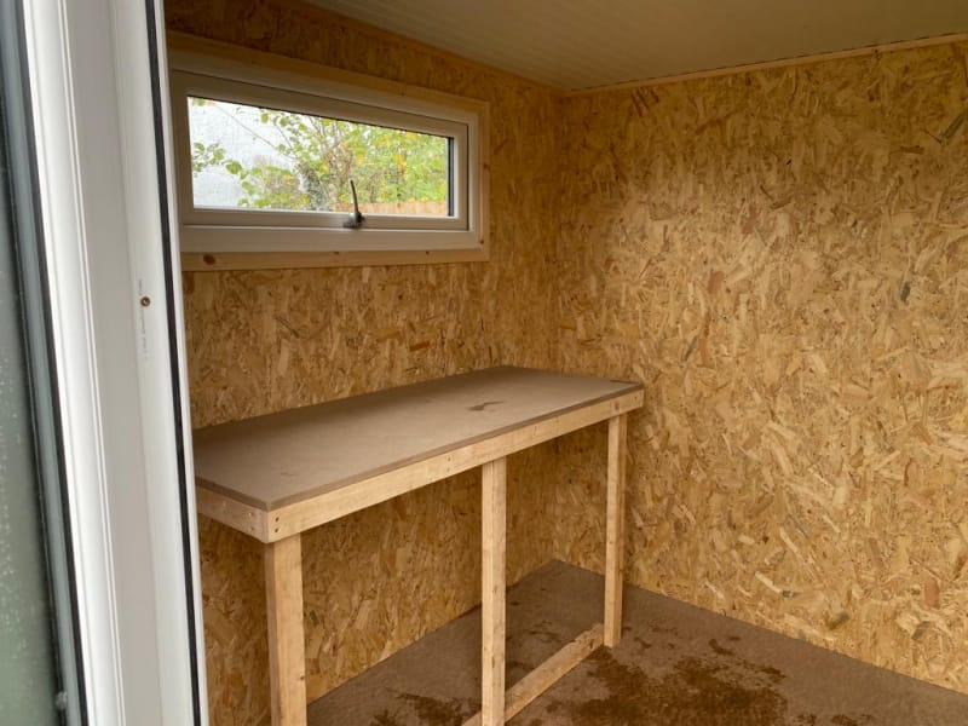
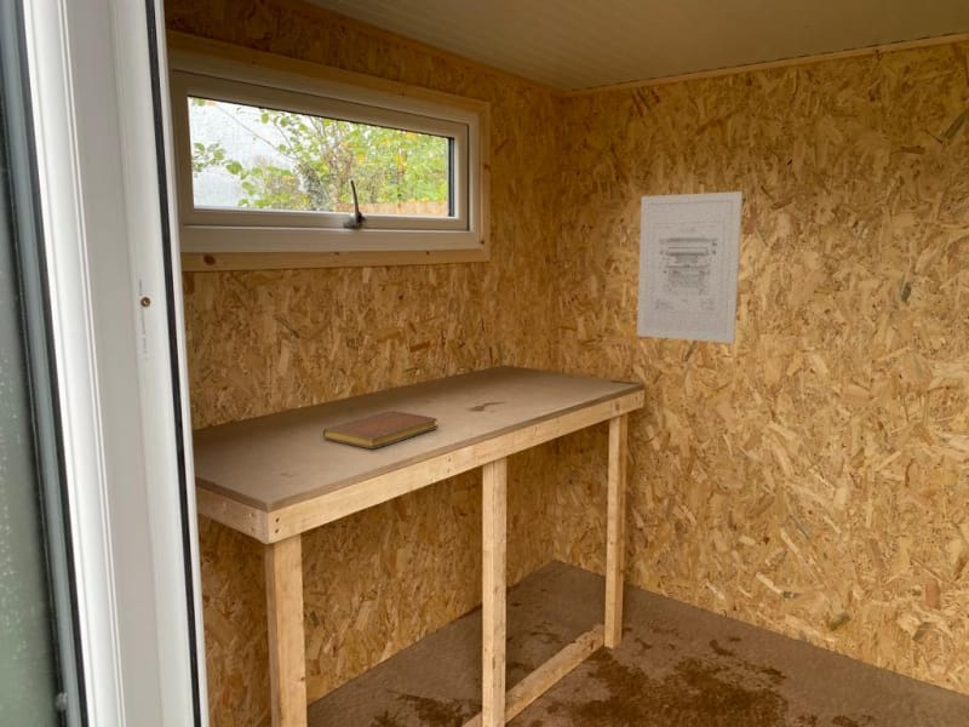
+ wall art [636,190,744,345]
+ notebook [322,410,438,450]
